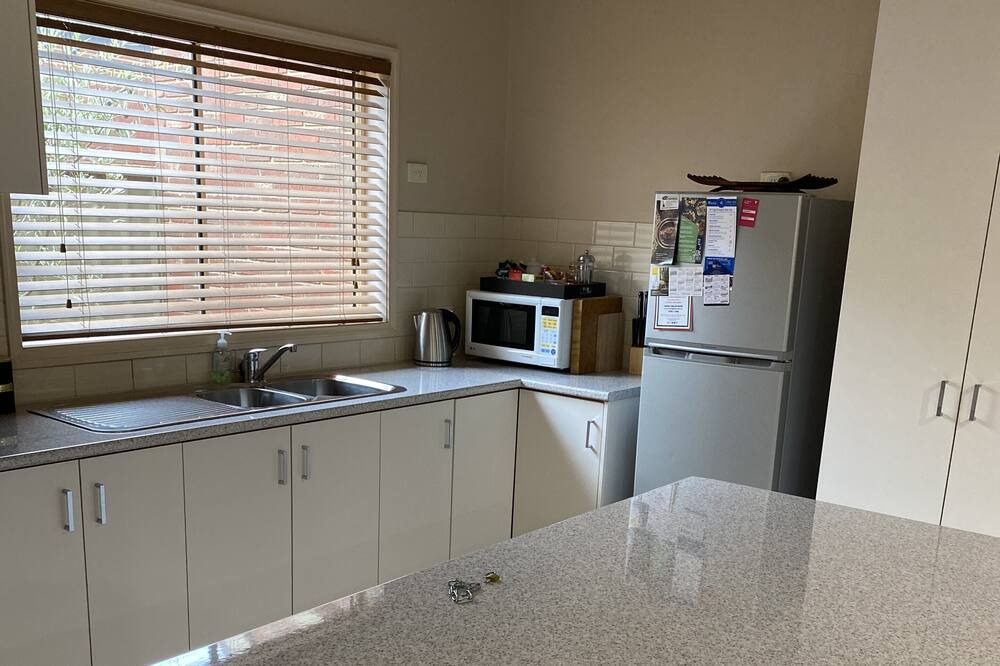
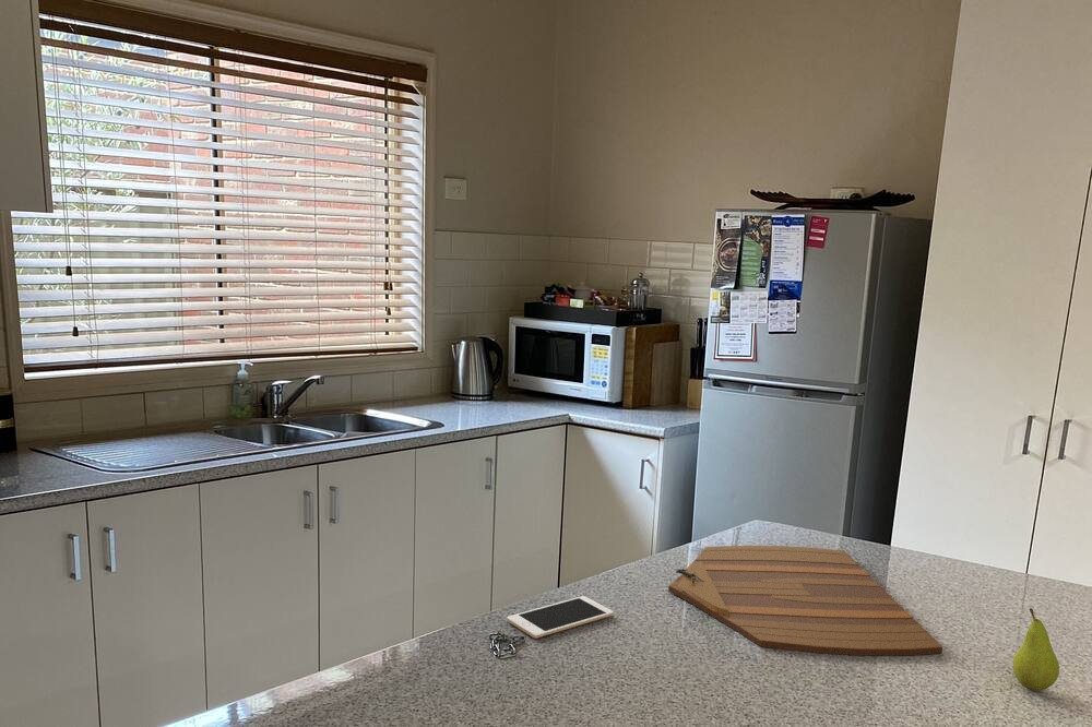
+ cutting board [667,545,943,656]
+ fruit [1011,607,1060,692]
+ cell phone [506,595,615,640]
